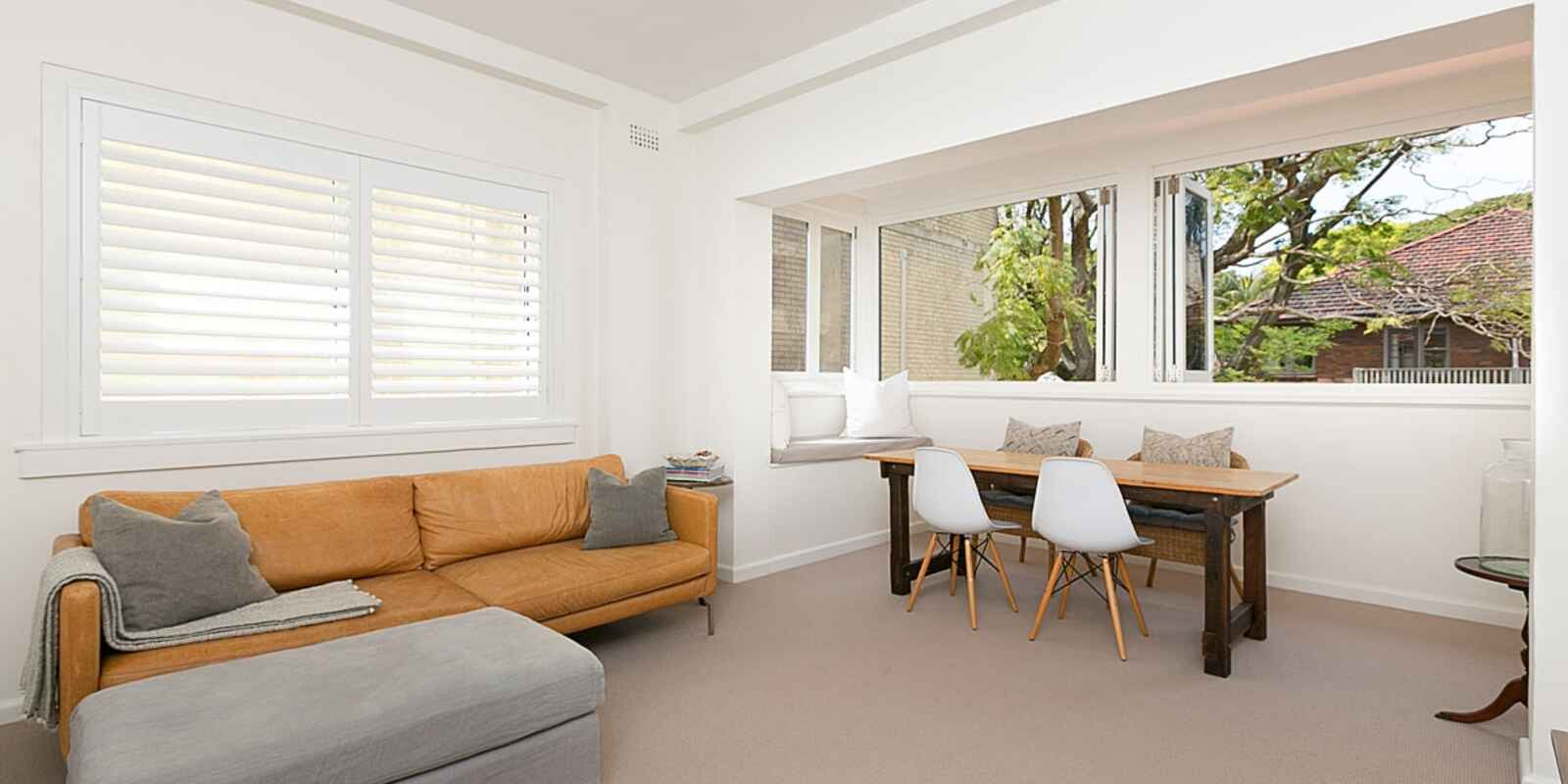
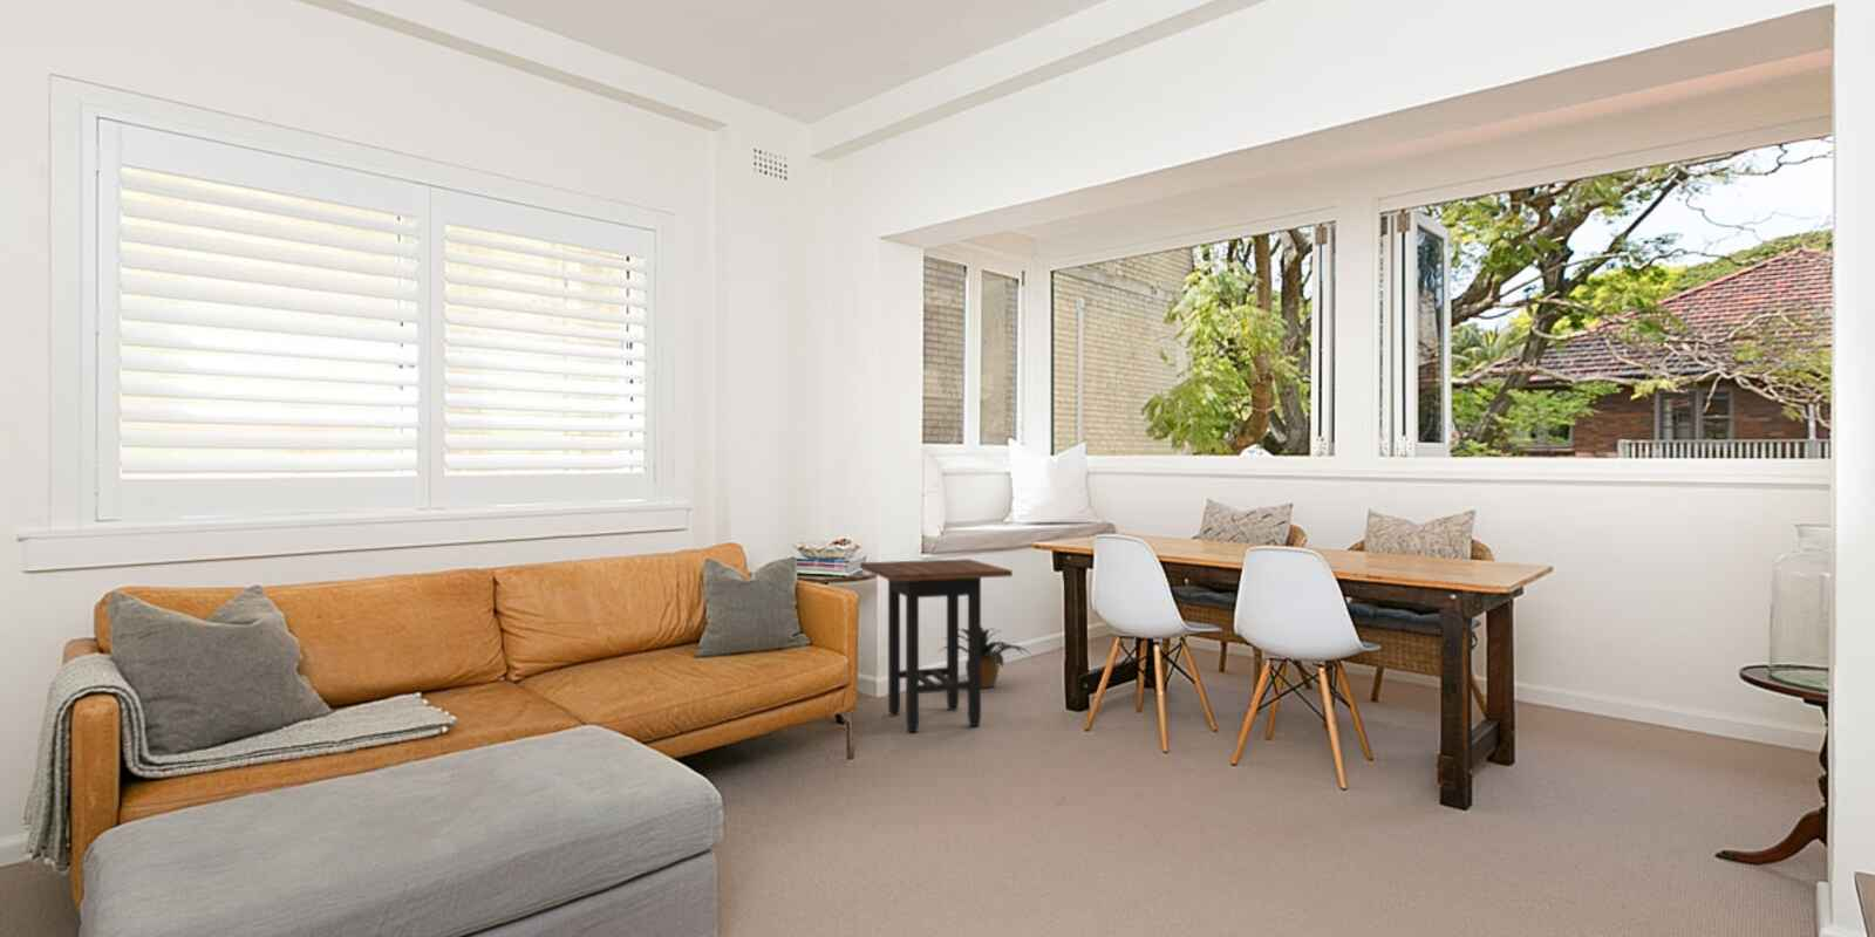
+ side table [859,557,1014,733]
+ potted plant [936,625,1036,690]
